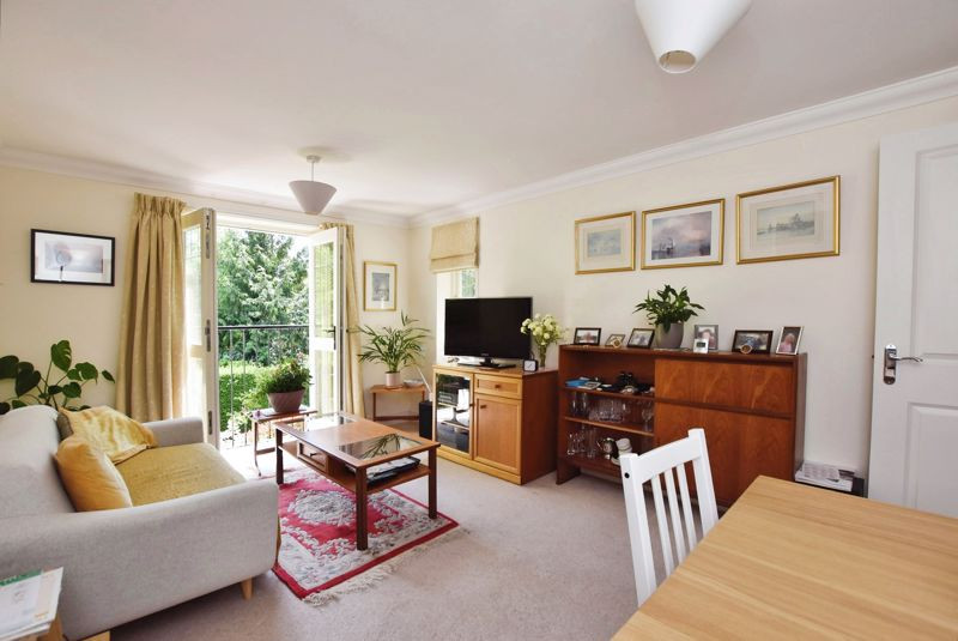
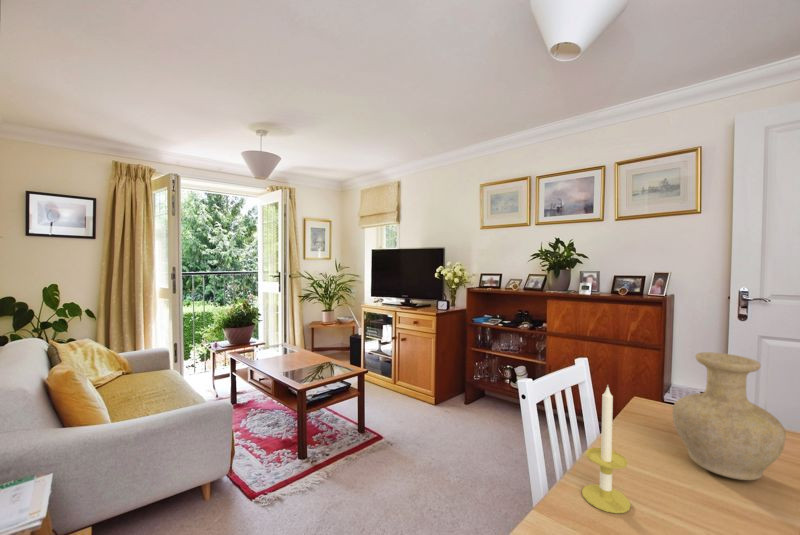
+ candle [581,385,632,514]
+ vase [672,351,787,481]
